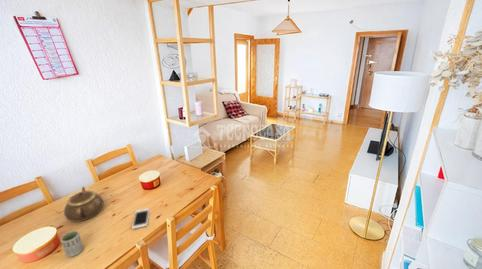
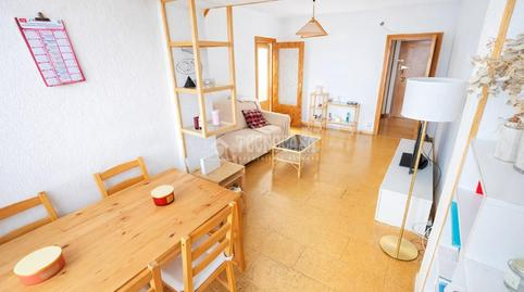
- cup [60,230,84,258]
- teapot [63,186,105,223]
- cell phone [131,207,150,230]
